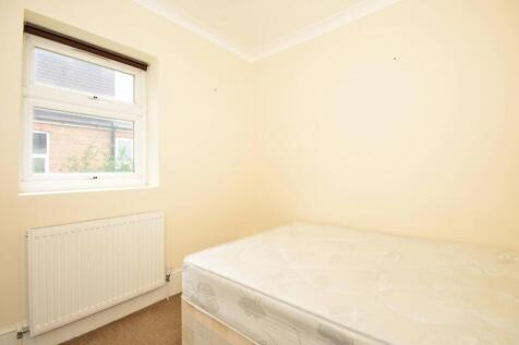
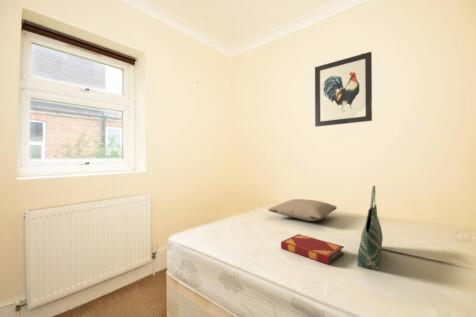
+ hardback book [280,233,345,266]
+ wall art [314,51,373,128]
+ tote bag [356,185,384,272]
+ pillow [267,198,338,222]
